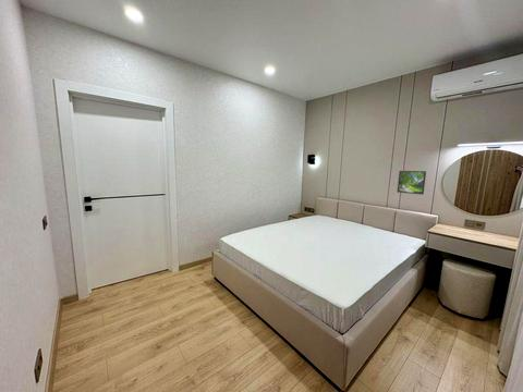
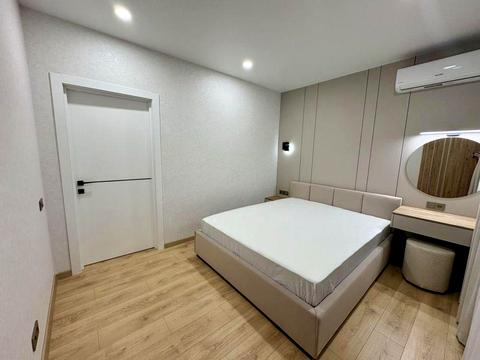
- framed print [397,170,427,196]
